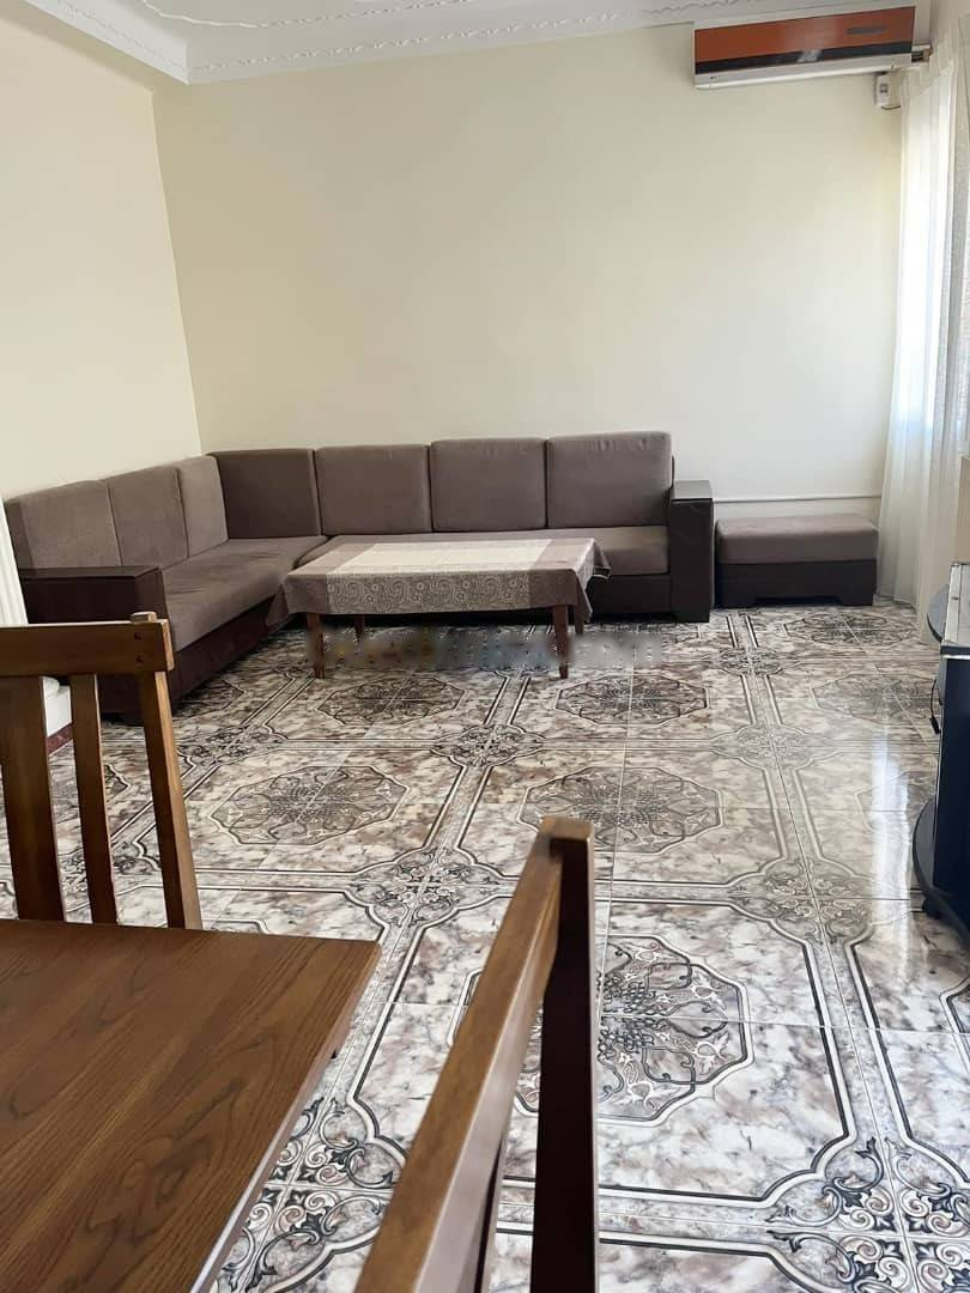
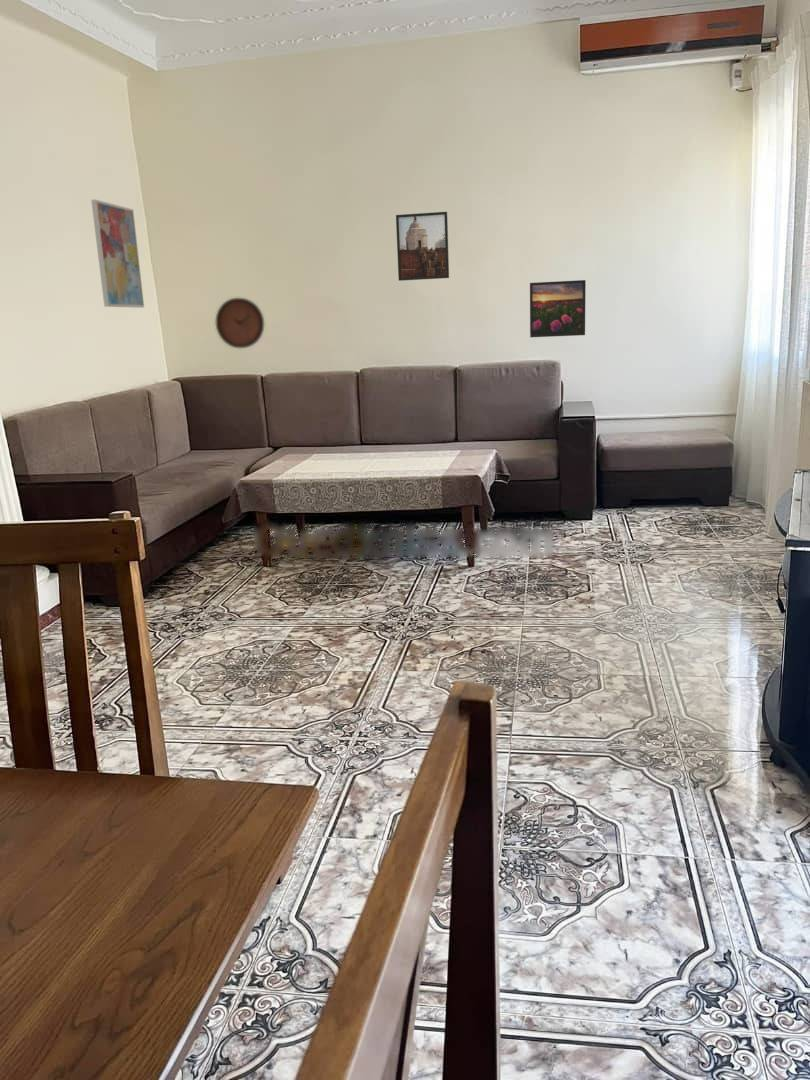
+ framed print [529,279,587,338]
+ clock [215,297,265,349]
+ wall art [90,199,145,309]
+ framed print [395,211,450,282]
